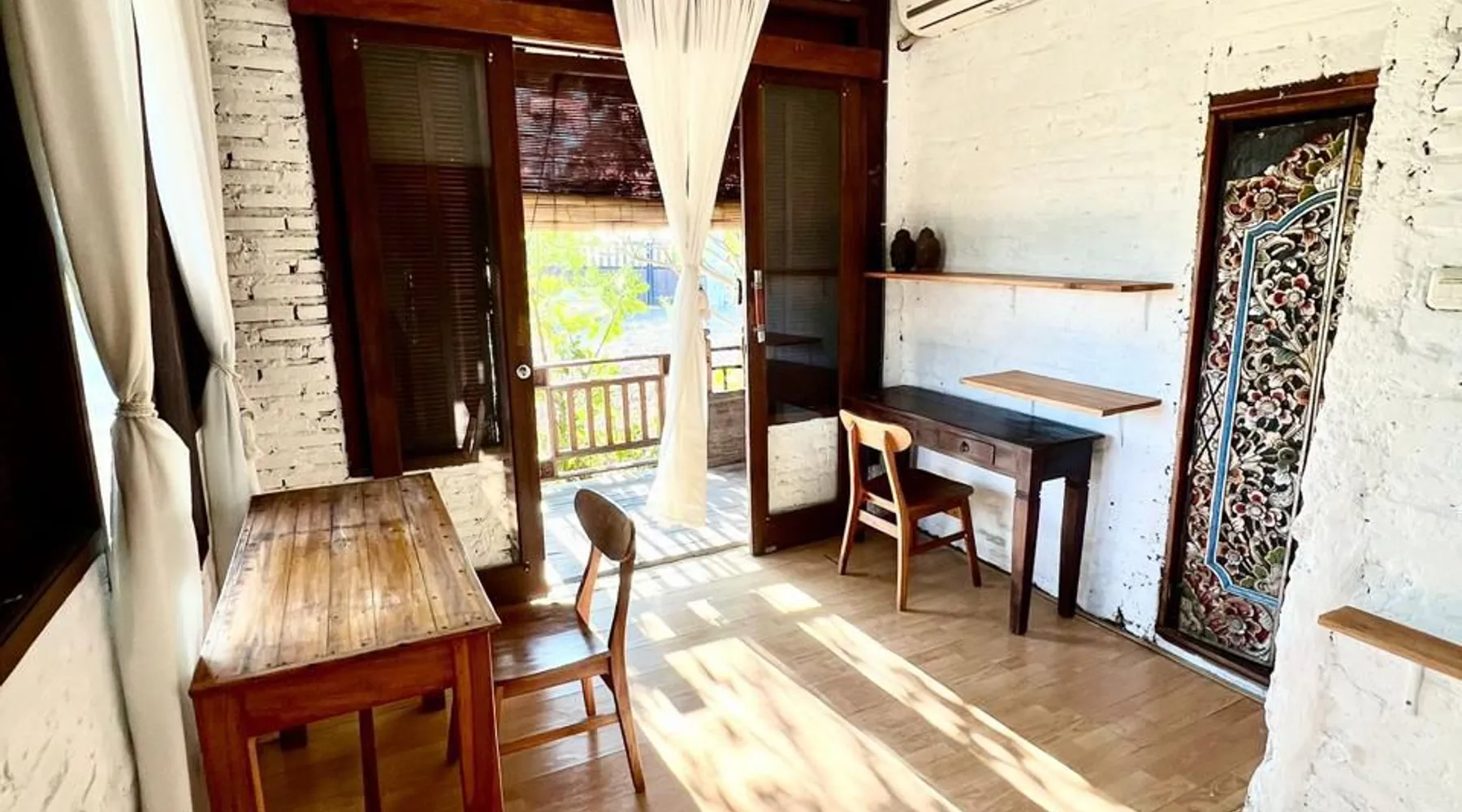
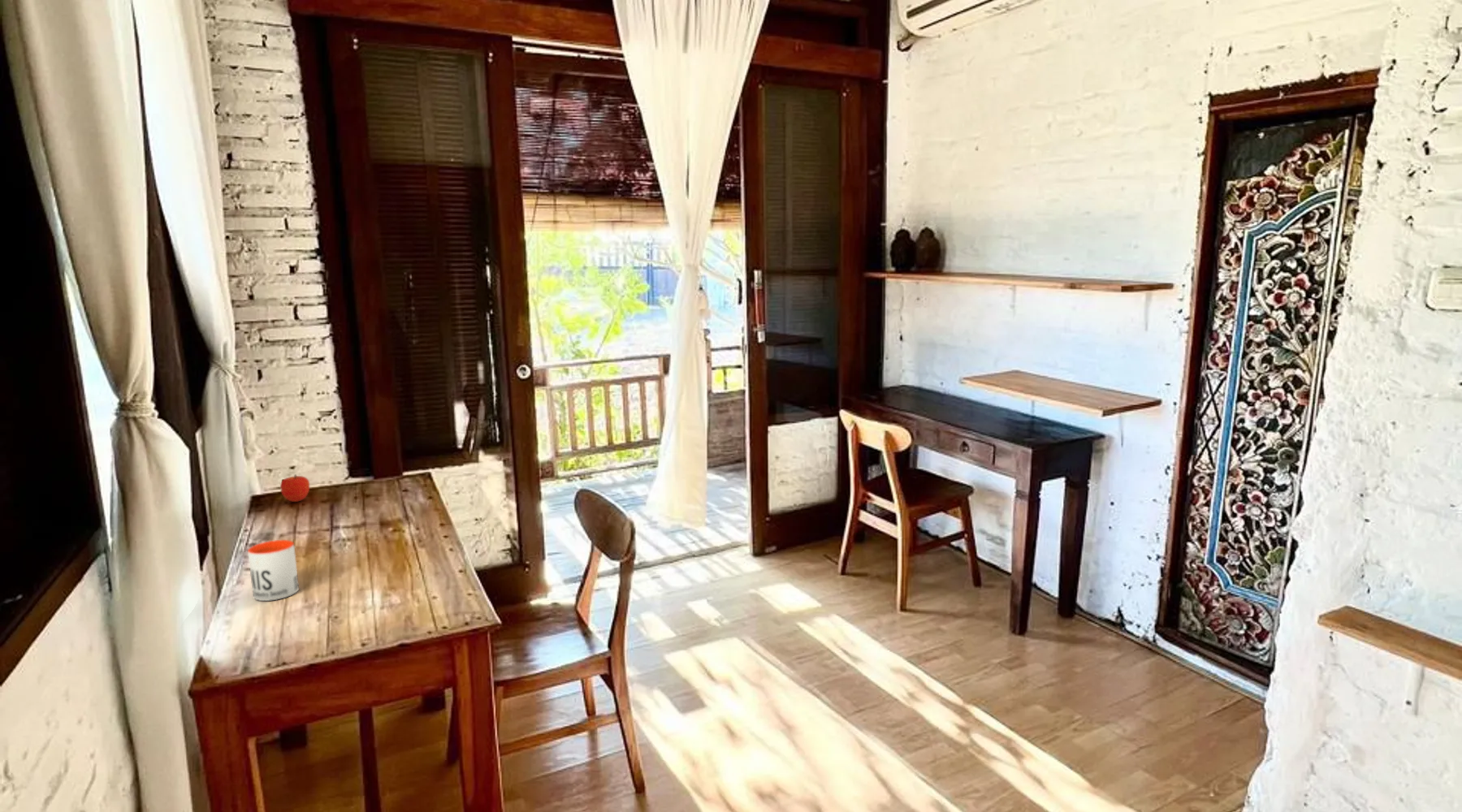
+ fruit [279,473,310,503]
+ mug [247,539,300,602]
